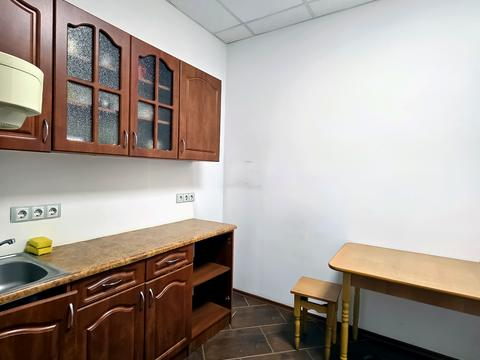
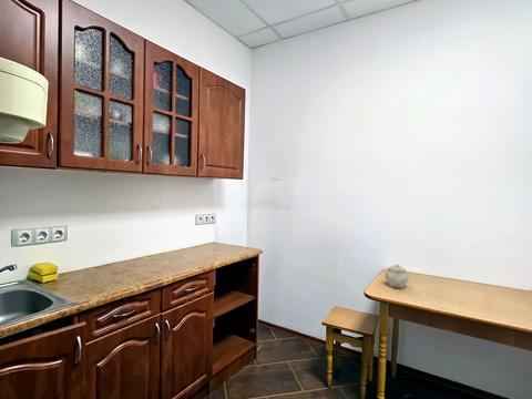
+ teapot [385,264,409,289]
